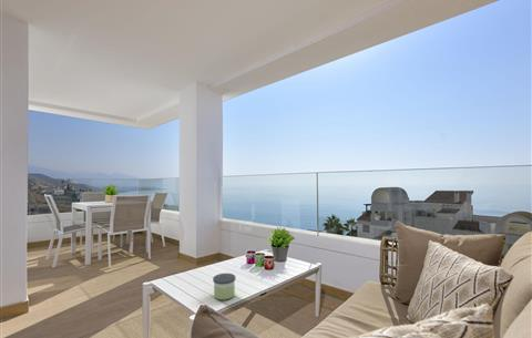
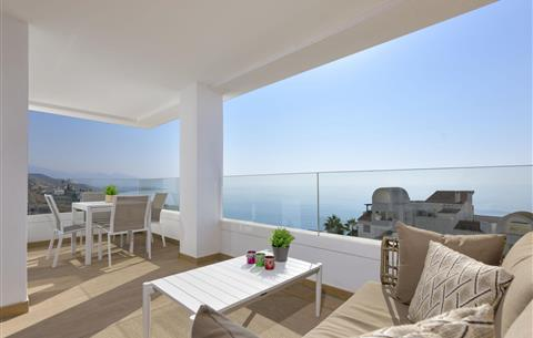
- candle [212,273,237,301]
